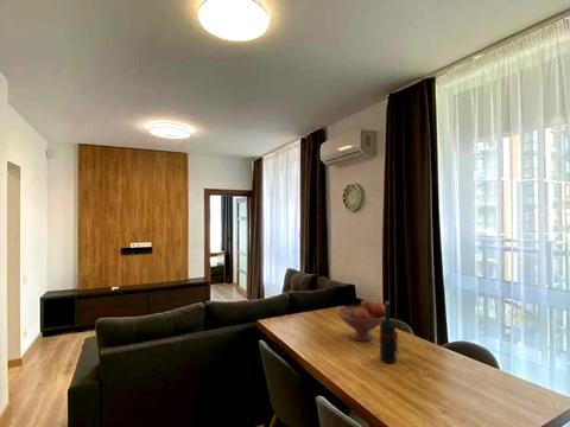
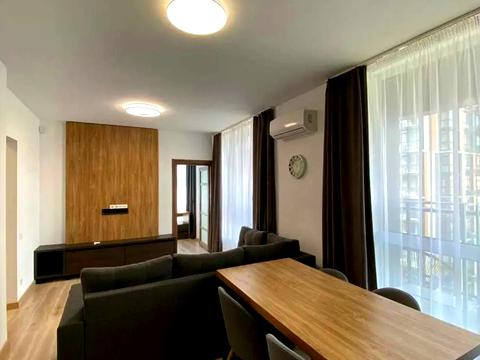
- wine bottle [379,300,400,364]
- fruit bowl [336,298,385,343]
